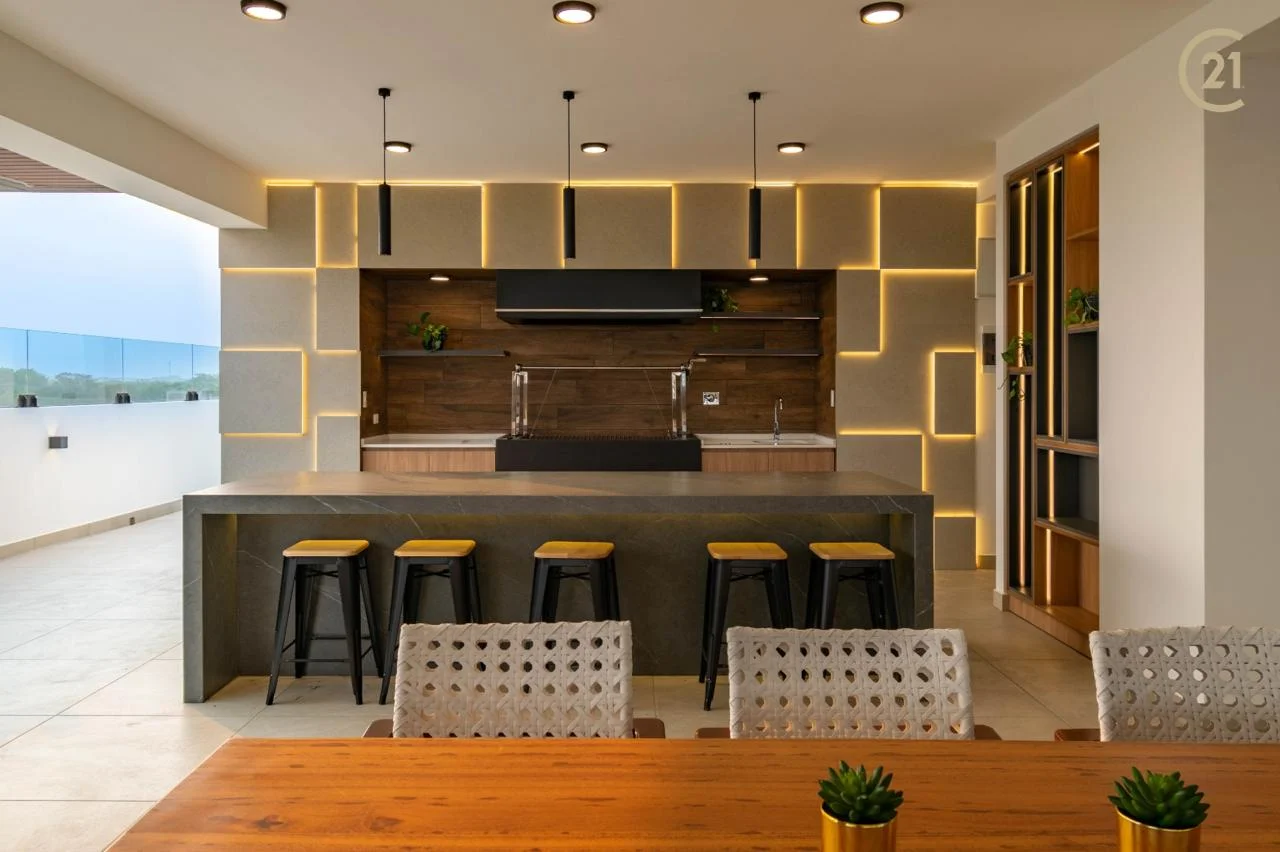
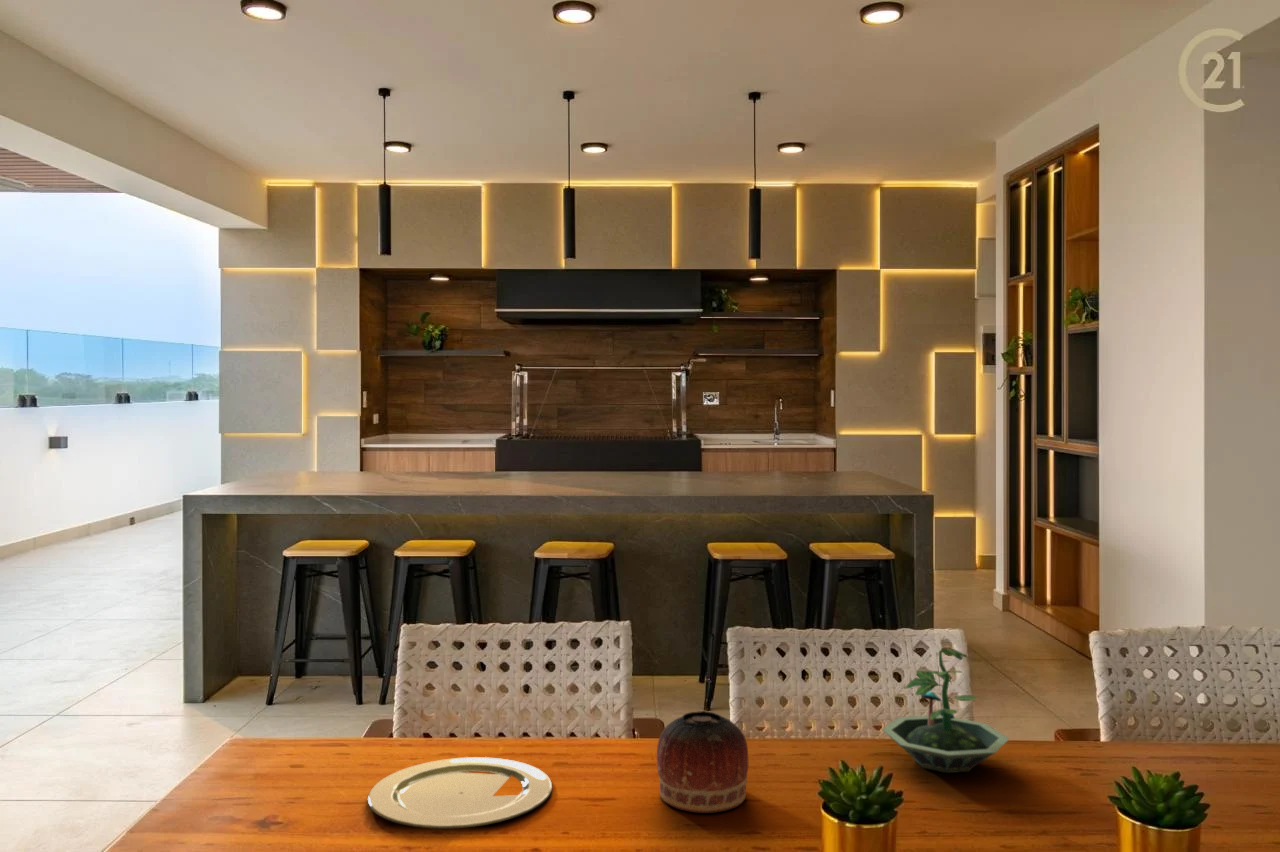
+ terrarium [881,647,1010,774]
+ plate [367,756,553,829]
+ bowl [656,710,749,814]
